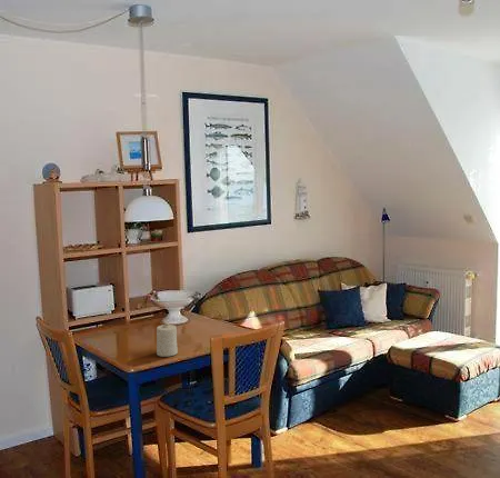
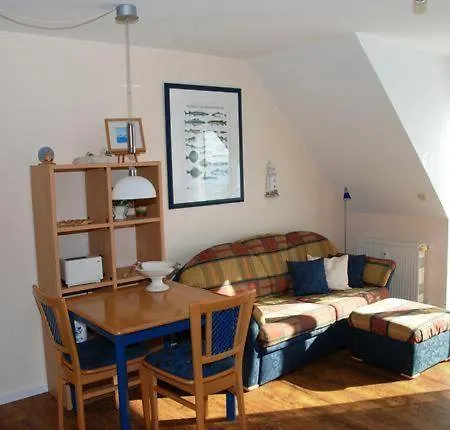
- candle [156,321,179,358]
